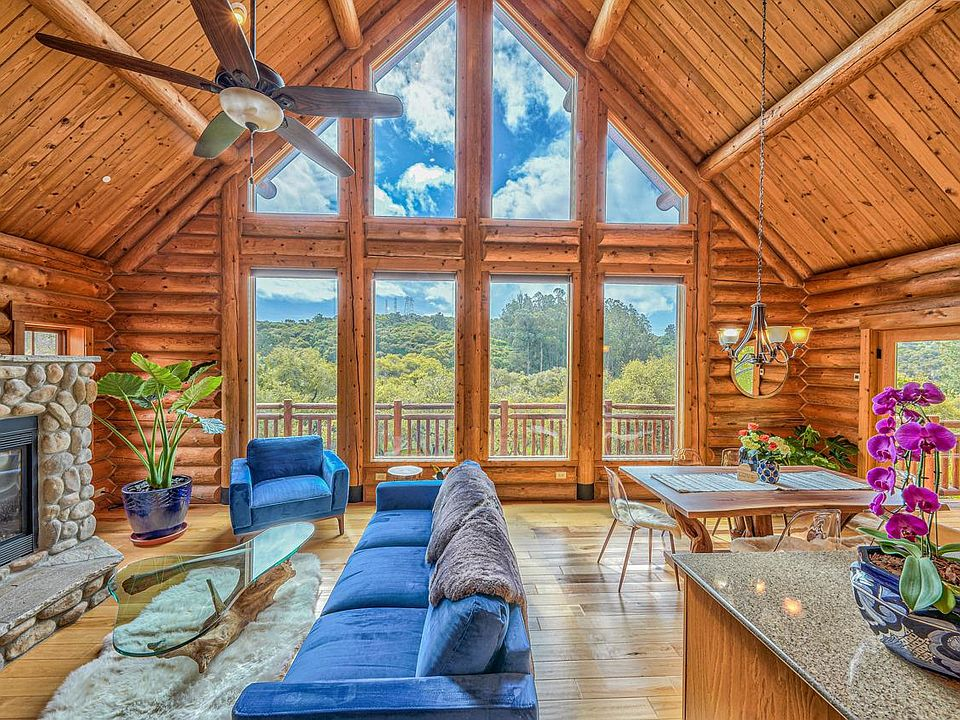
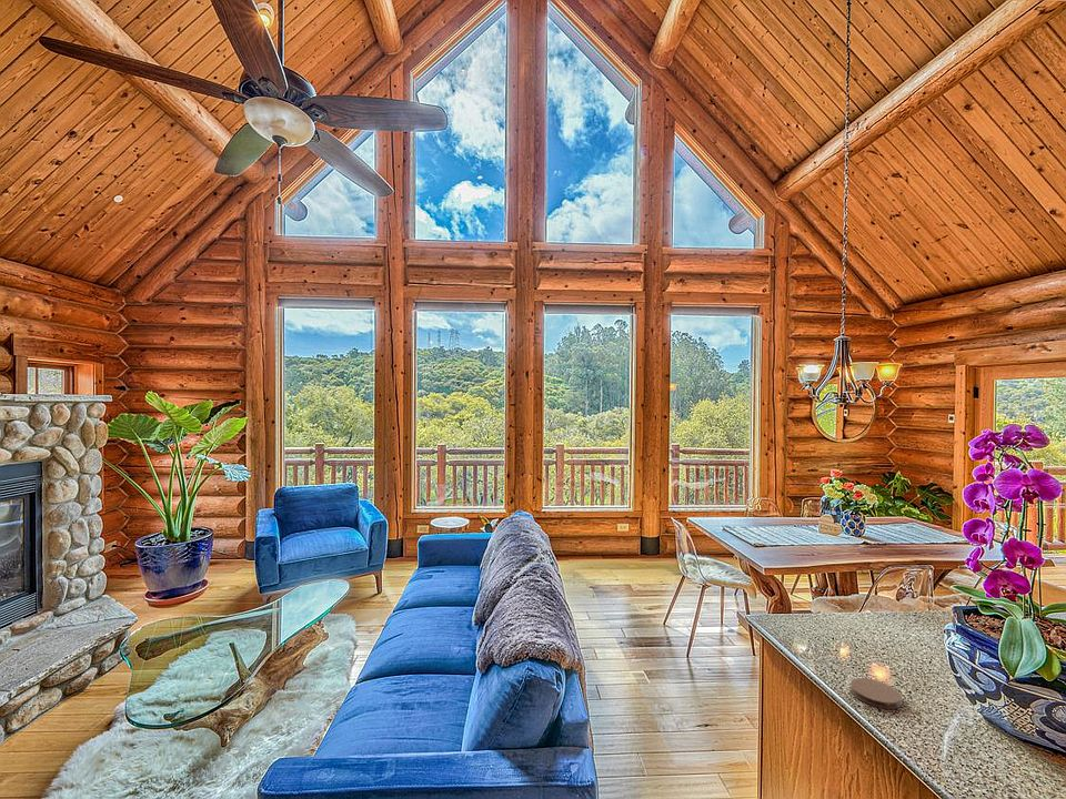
+ coaster [849,677,903,710]
